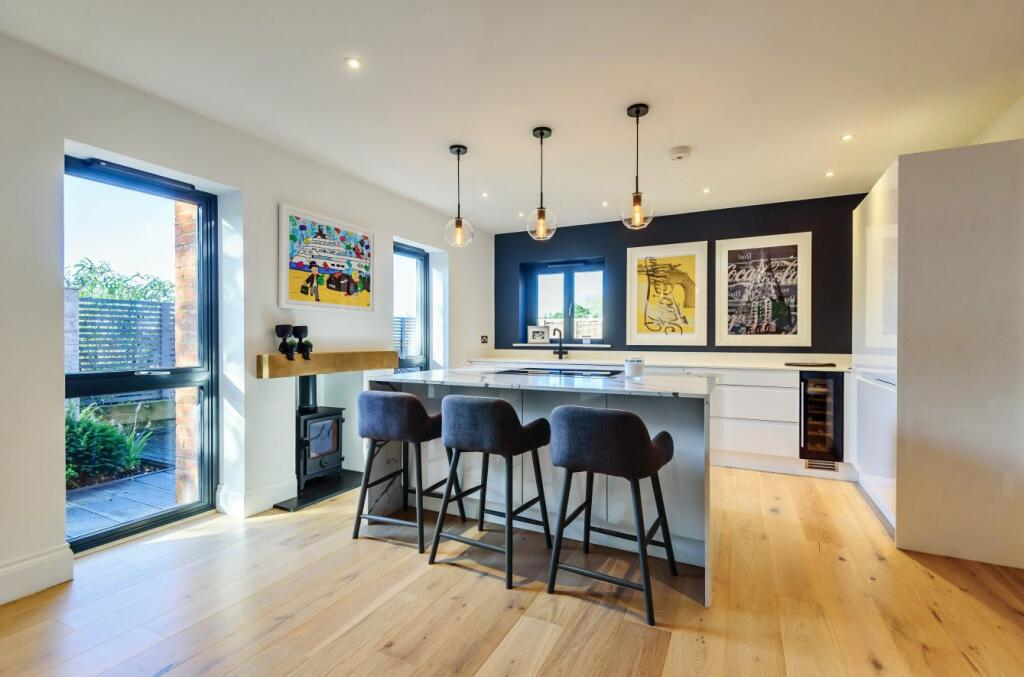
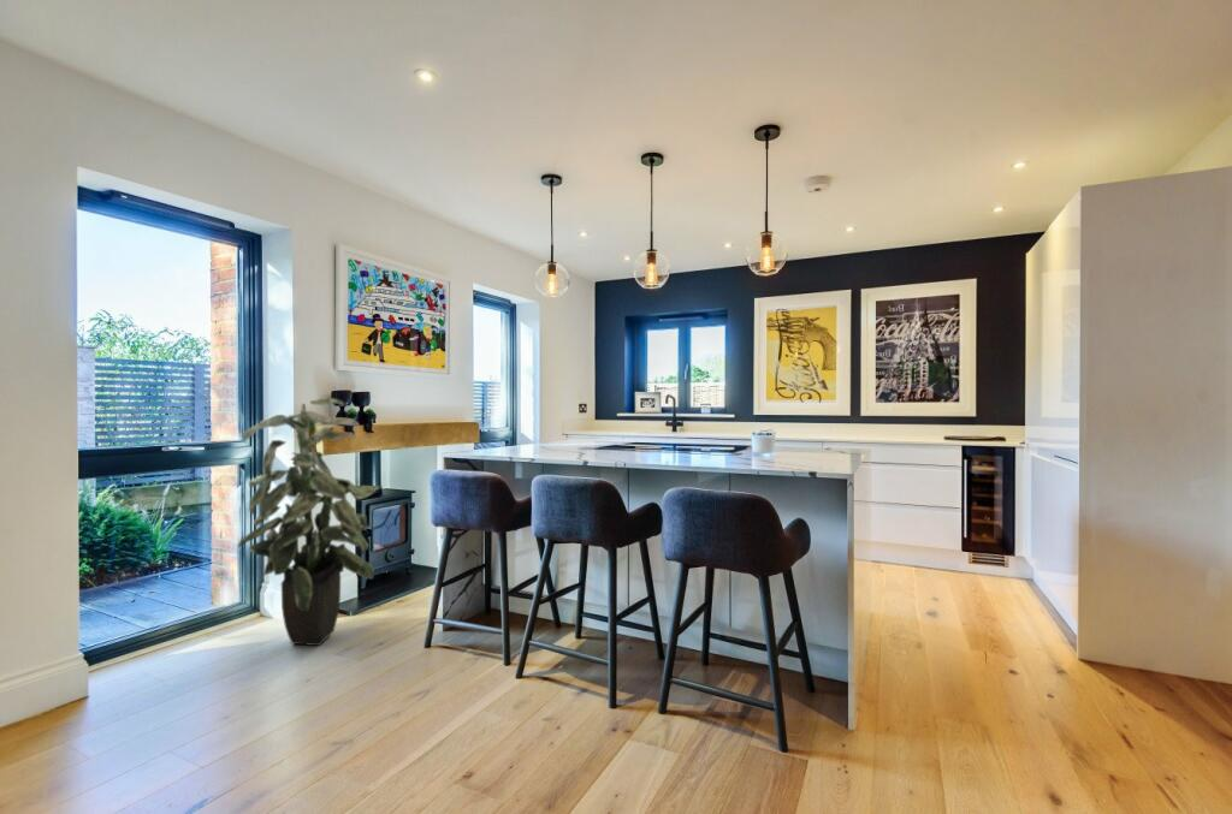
+ indoor plant [237,397,381,647]
